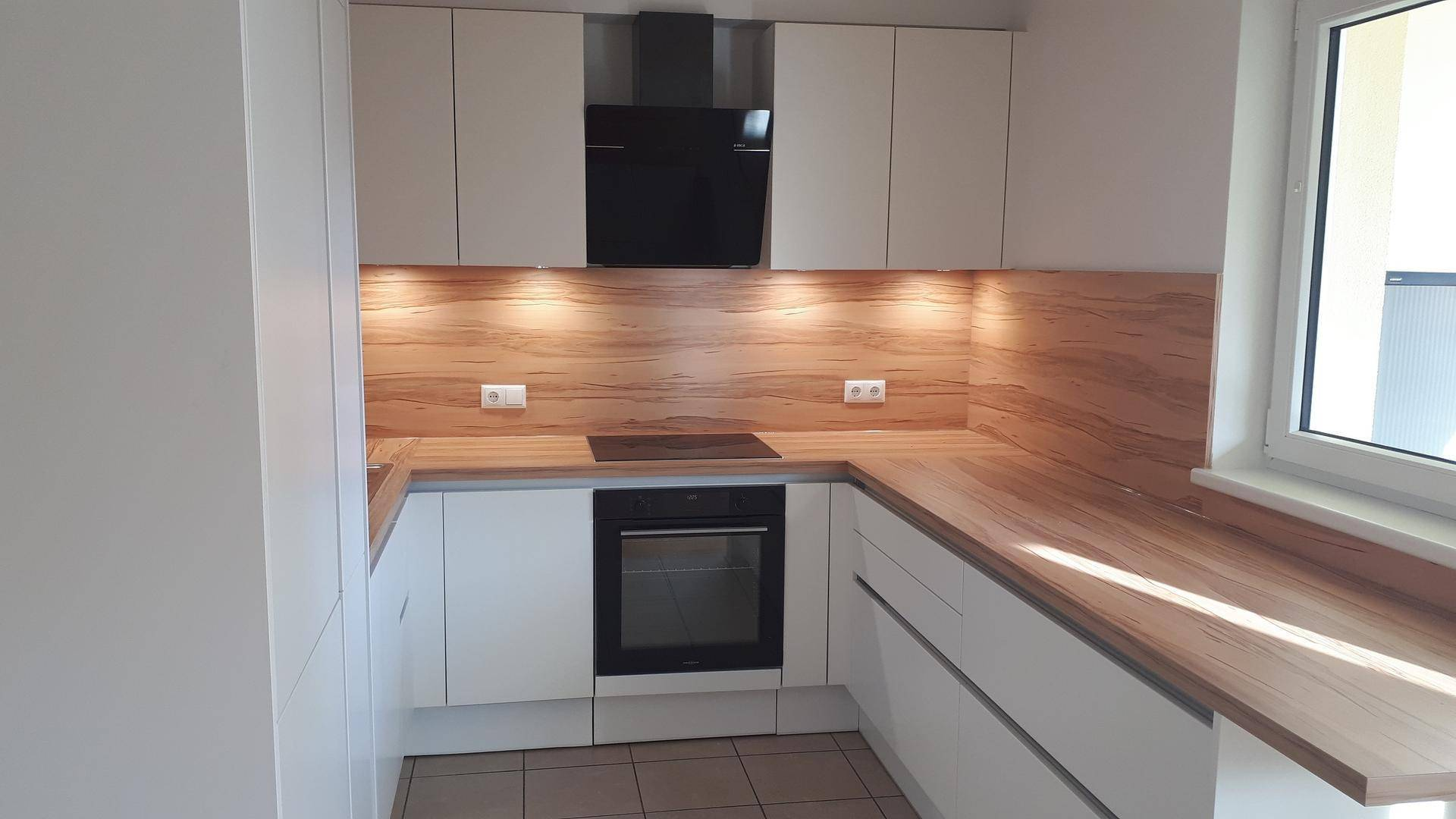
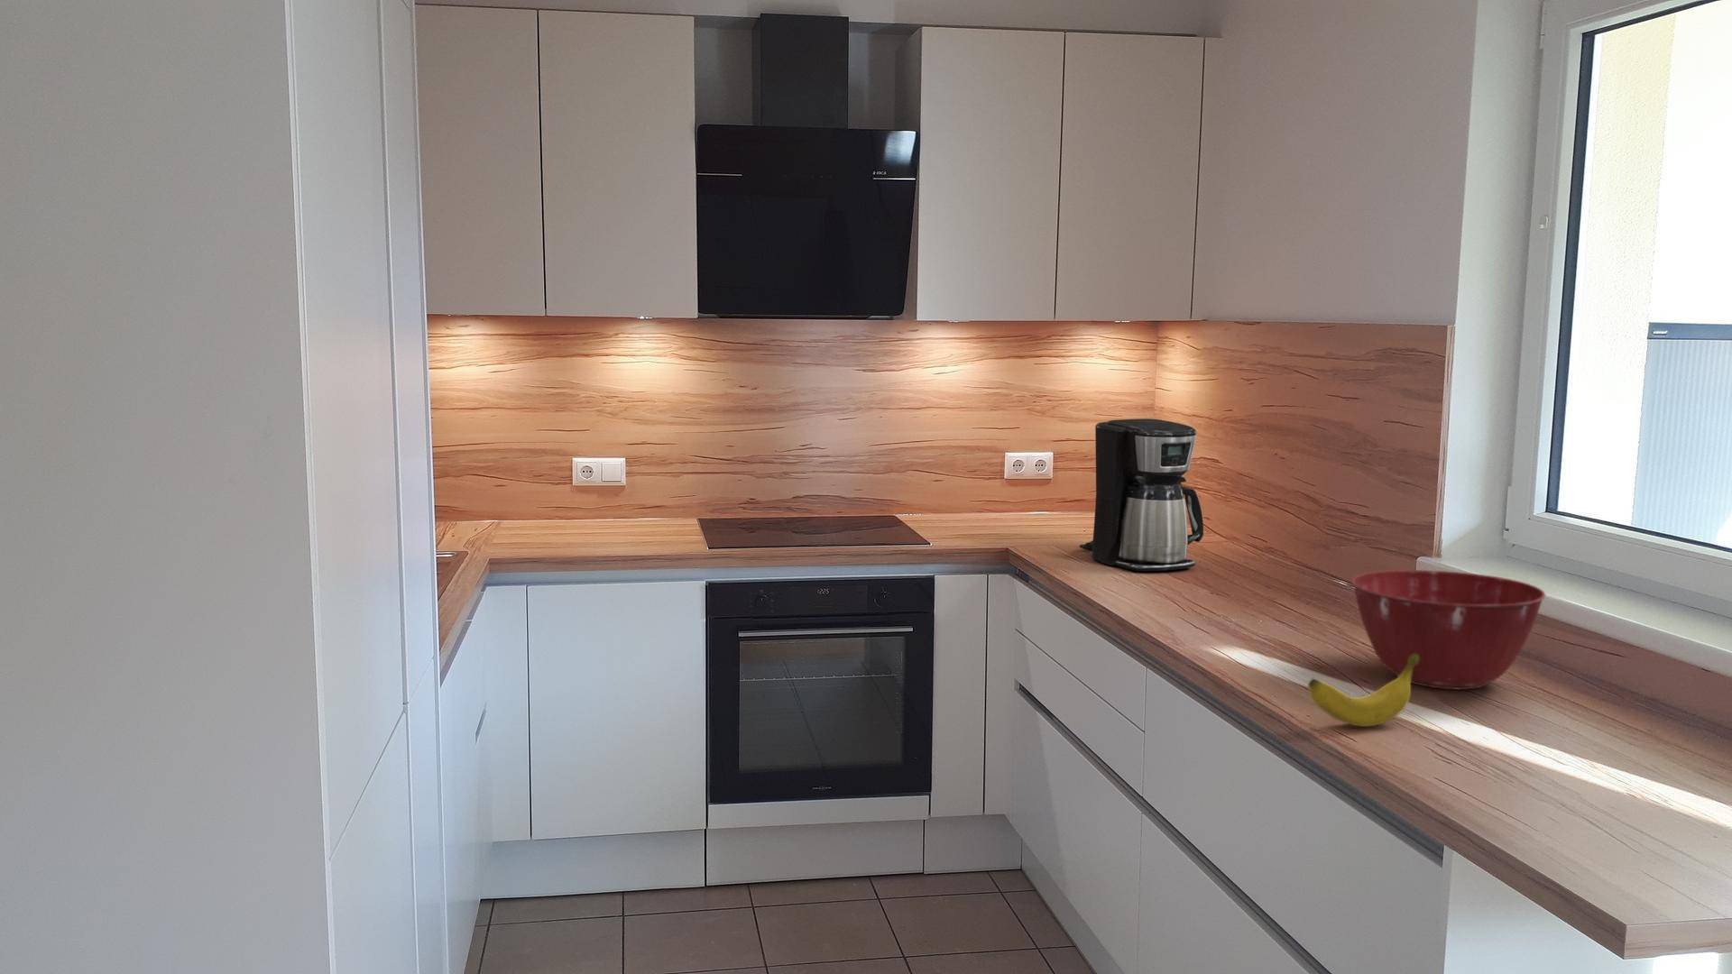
+ mixing bowl [1350,570,1546,691]
+ coffee maker [1079,417,1204,573]
+ banana [1307,654,1419,728]
